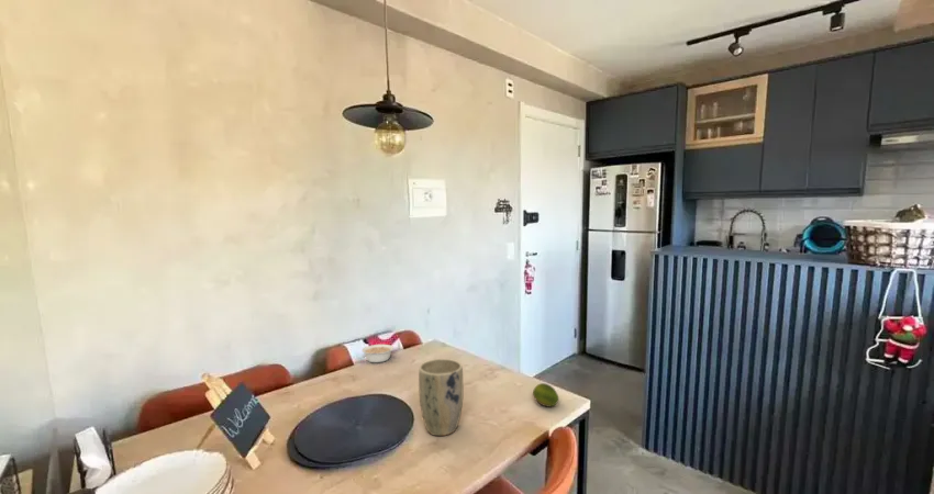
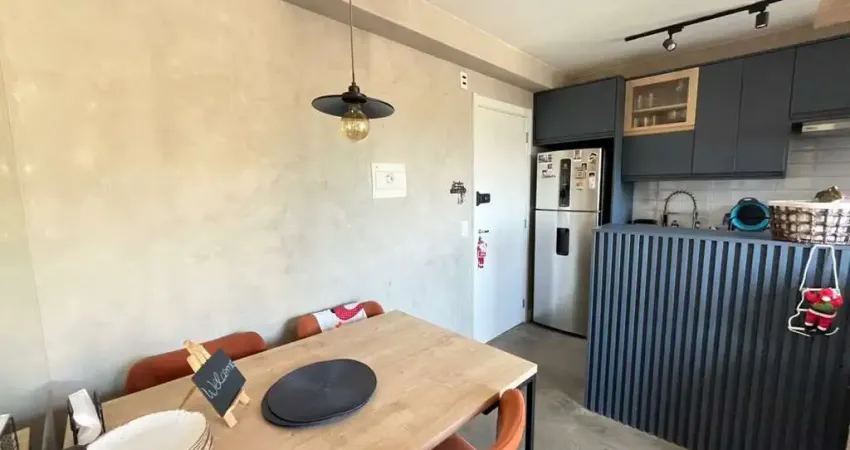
- legume [362,344,396,363]
- plant pot [418,358,464,437]
- fruit [532,382,560,407]
